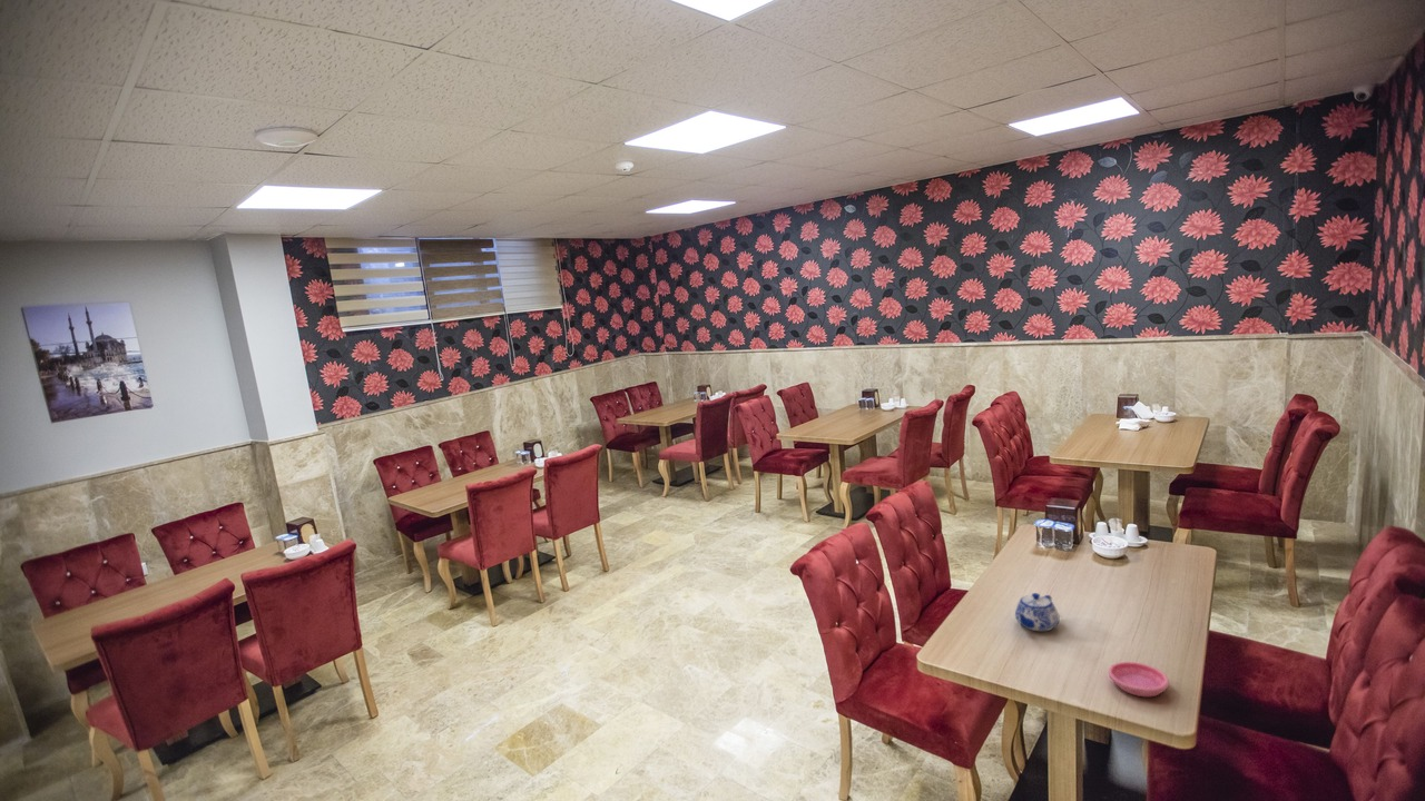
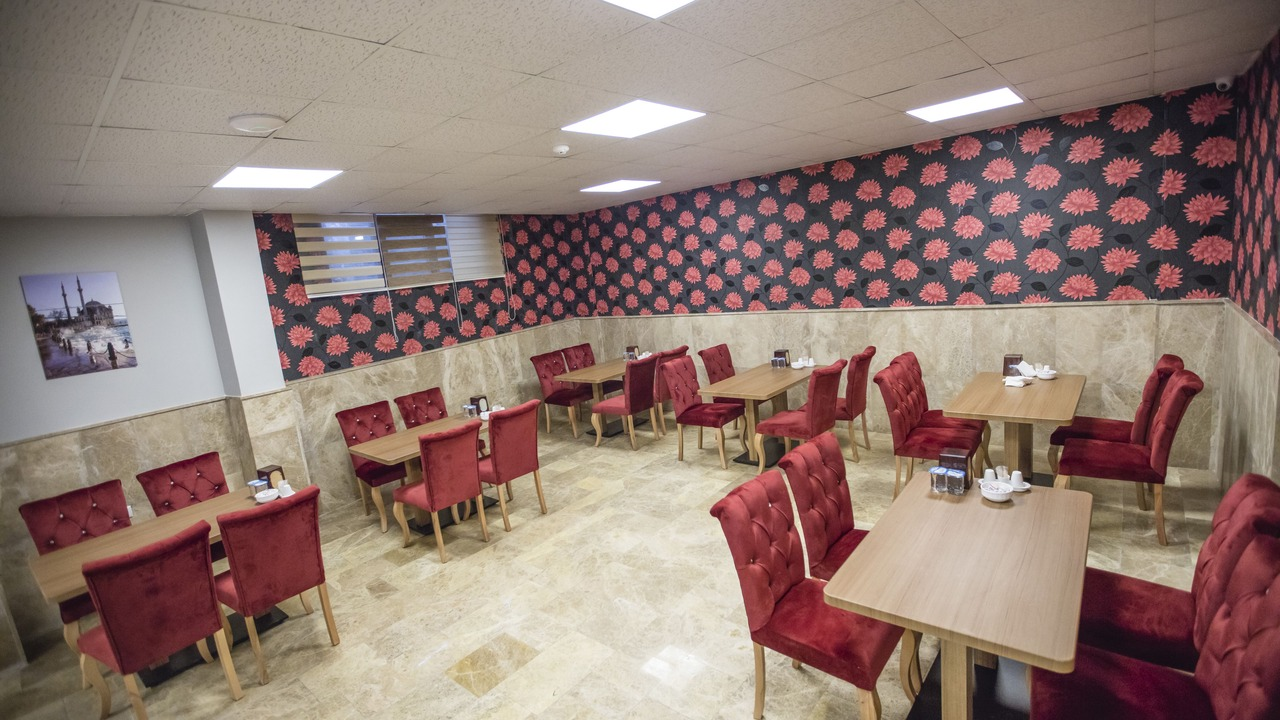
- teapot [1014,592,1061,632]
- saucer [1108,661,1170,698]
